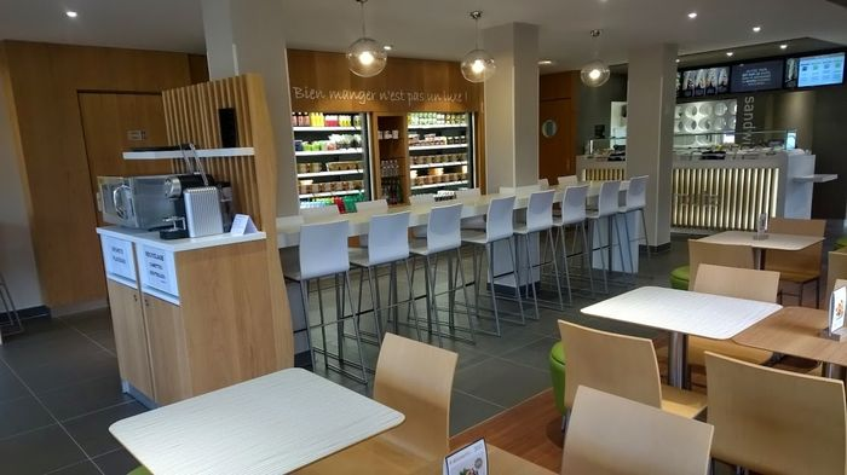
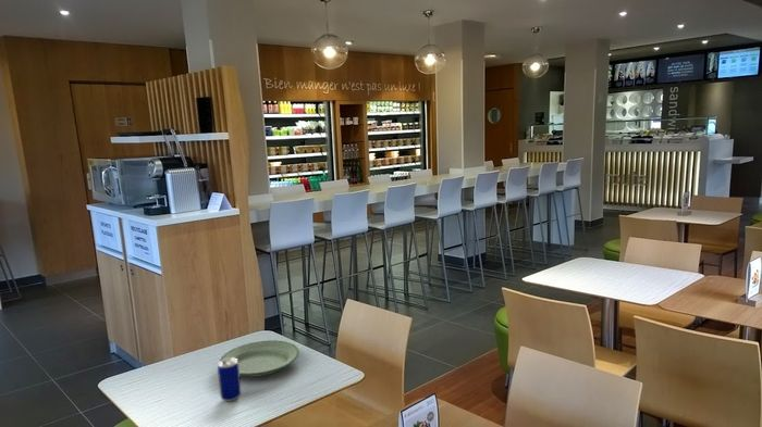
+ beer can [217,359,243,402]
+ plate [219,339,300,378]
